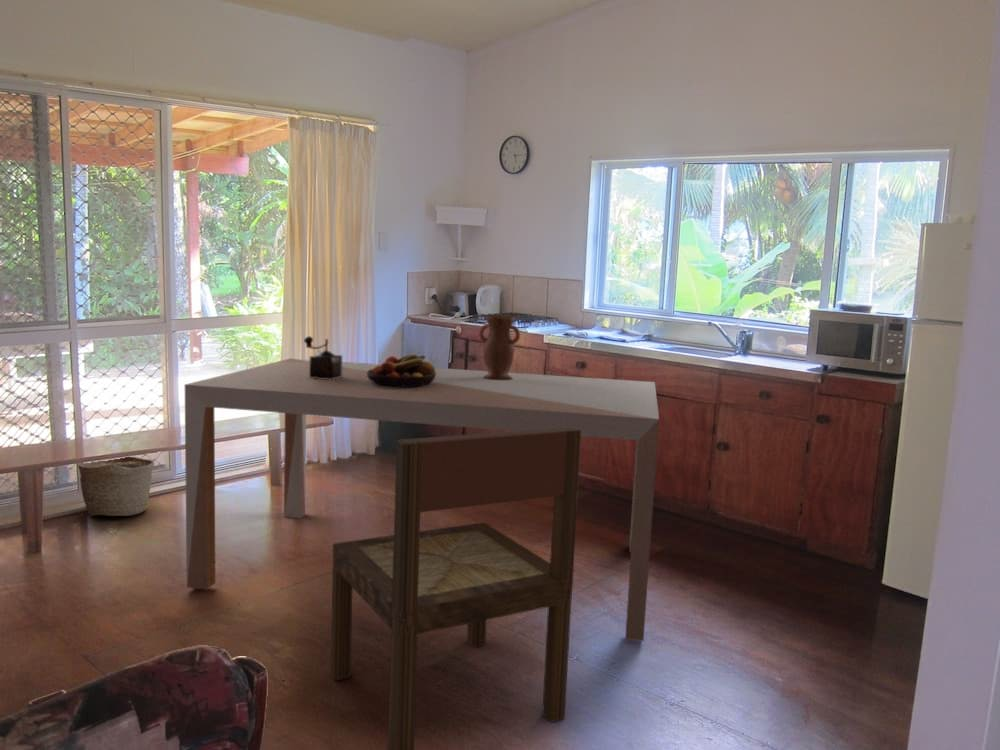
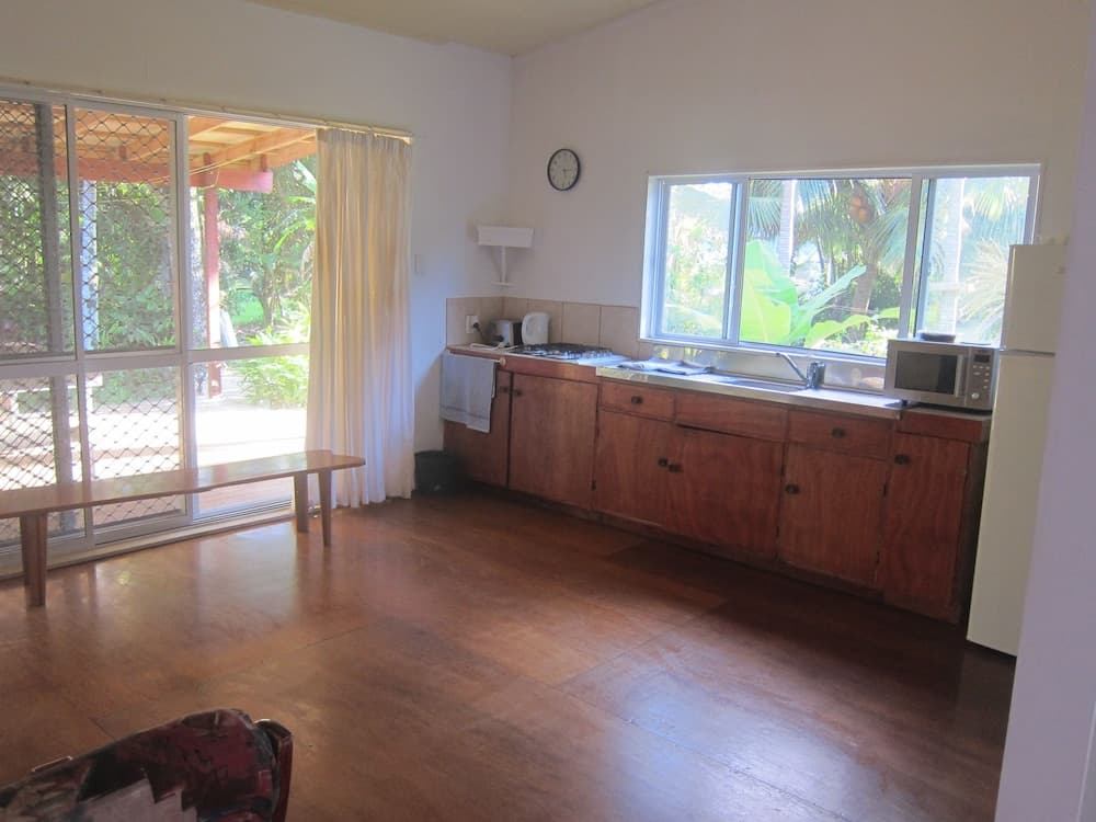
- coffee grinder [303,335,343,380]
- dining chair [330,427,582,750]
- table [184,357,660,642]
- pitcher [478,314,521,380]
- basket [77,455,155,518]
- fruit bowl [367,353,436,389]
